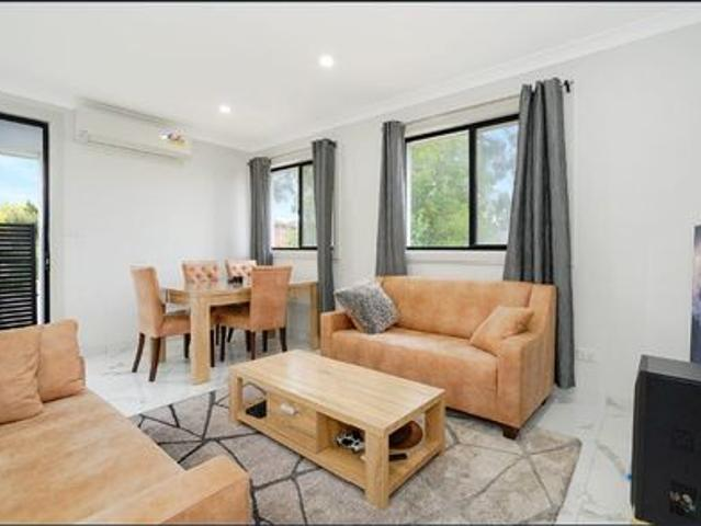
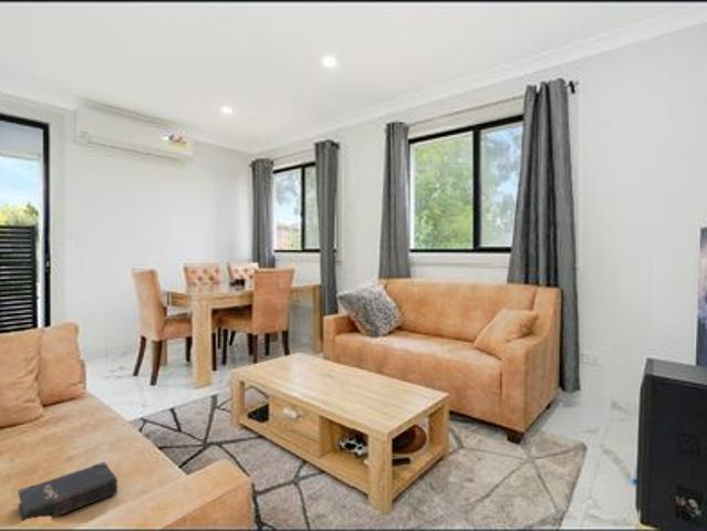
+ hardback book [17,460,118,522]
